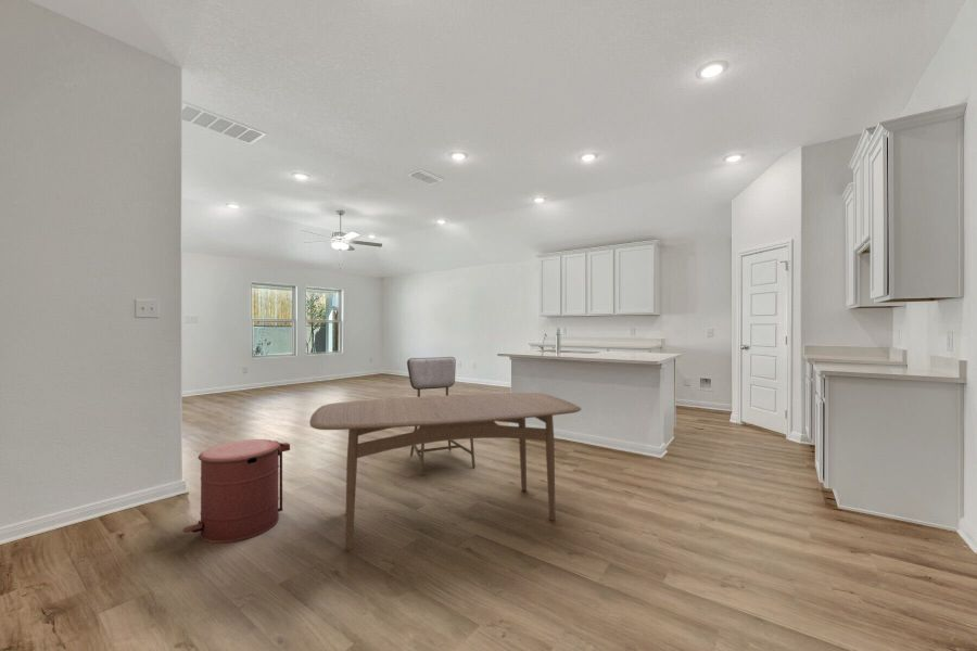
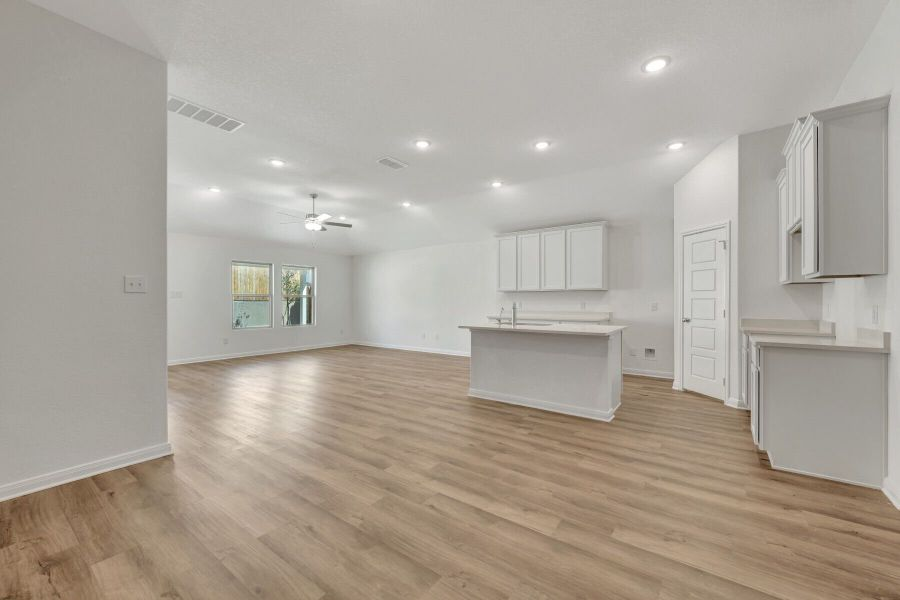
- trash can [181,438,291,544]
- dining chair [406,356,477,476]
- dining table [308,392,582,551]
